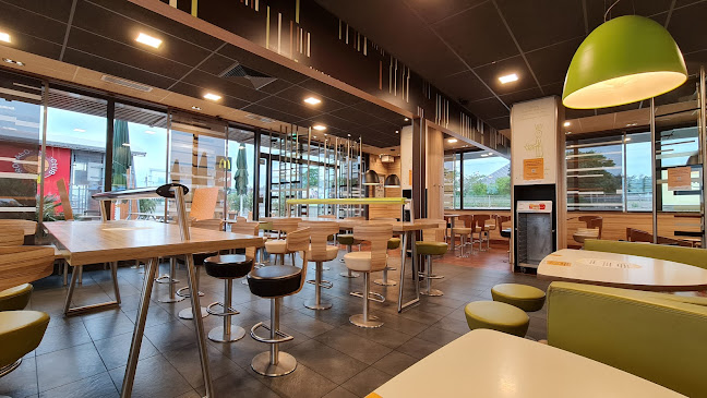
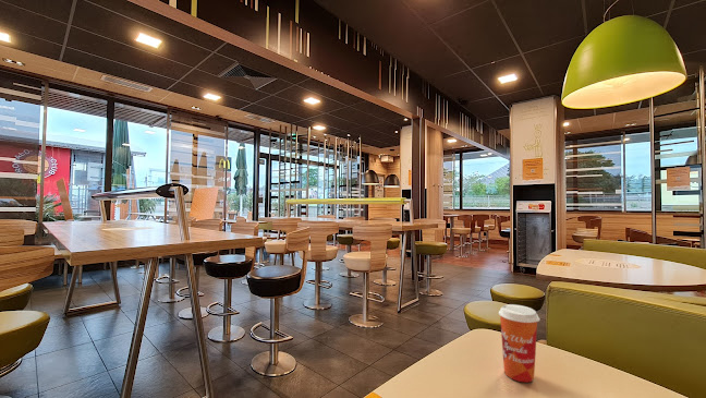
+ paper cup [498,303,541,384]
